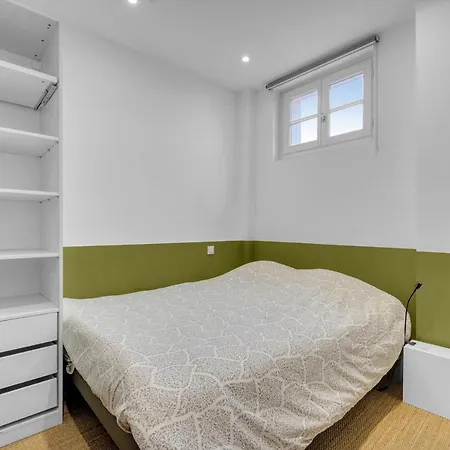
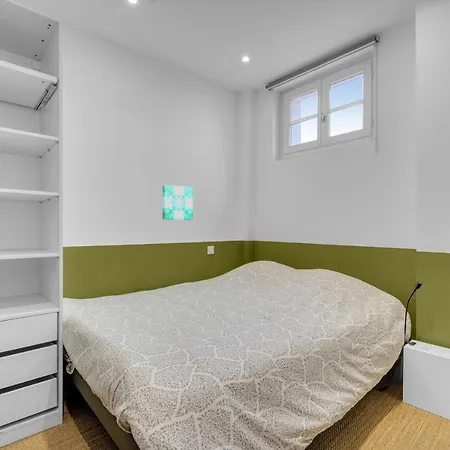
+ wall art [162,184,194,221]
